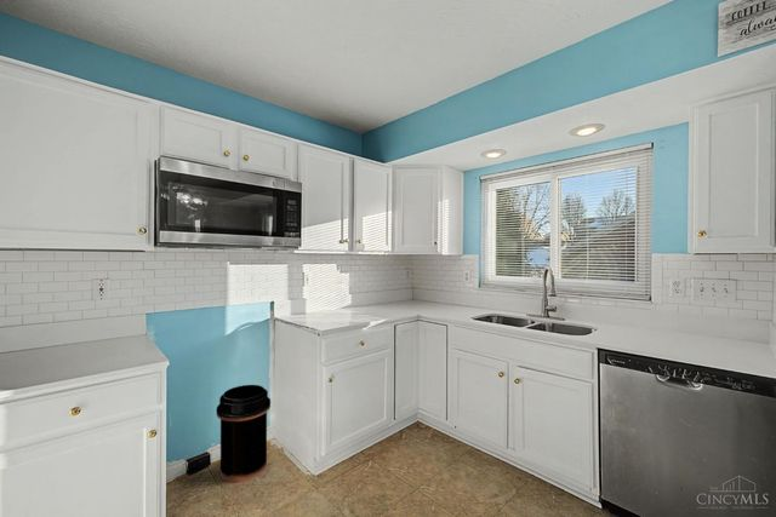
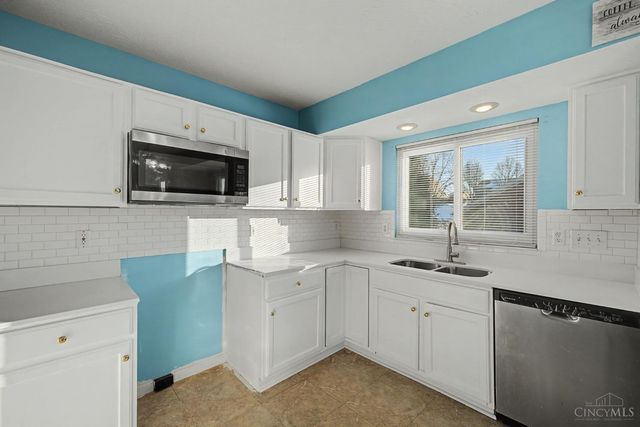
- trash can [215,384,272,483]
